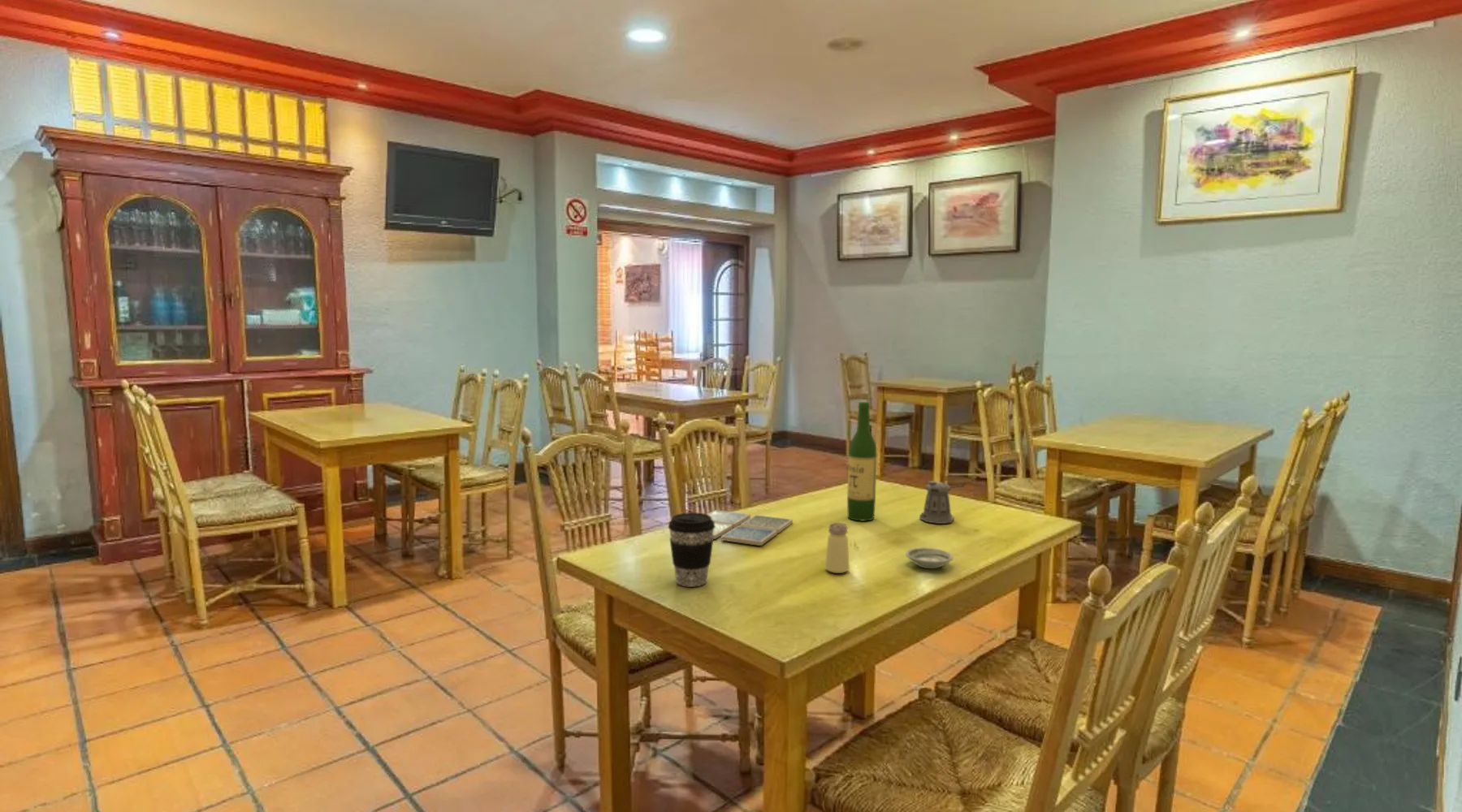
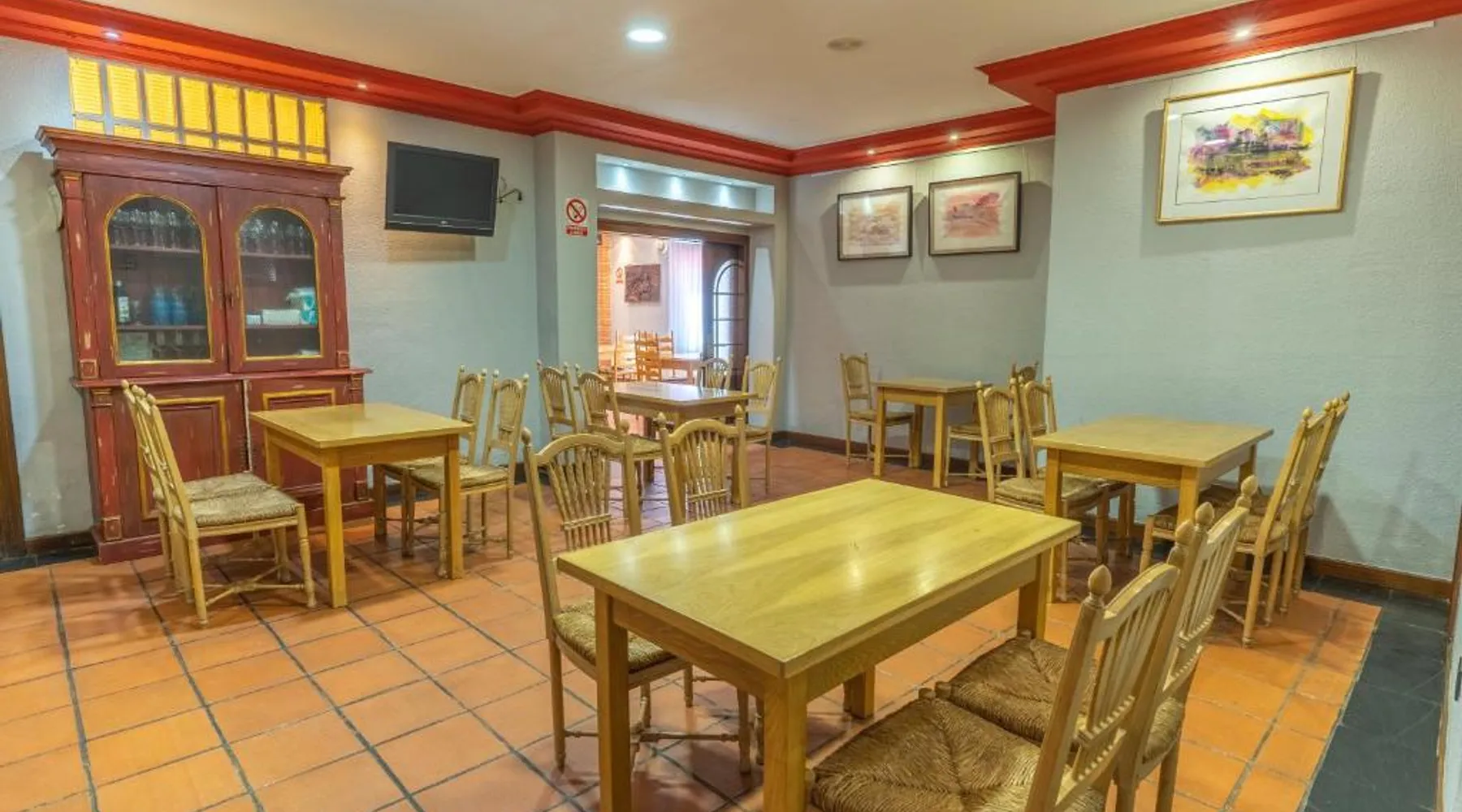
- drink coaster [707,509,794,546]
- saltshaker [824,522,850,574]
- wine bottle [846,401,878,522]
- coffee cup [668,512,715,588]
- saucer [905,546,954,569]
- pepper shaker [919,480,965,525]
